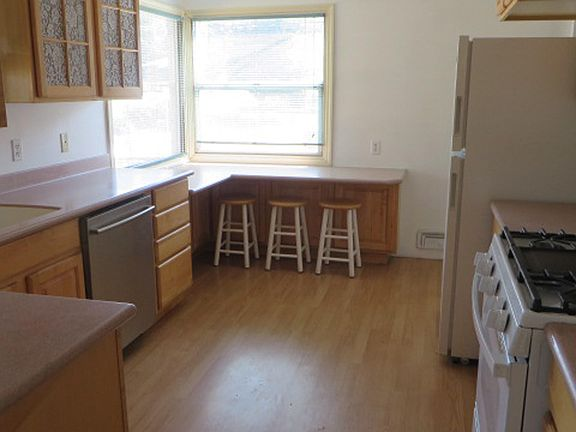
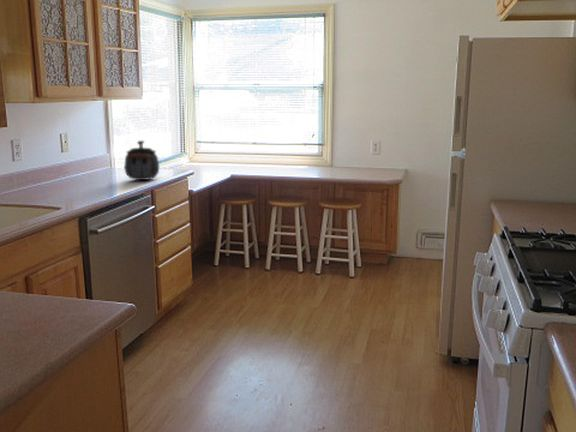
+ kettle [123,140,160,181]
